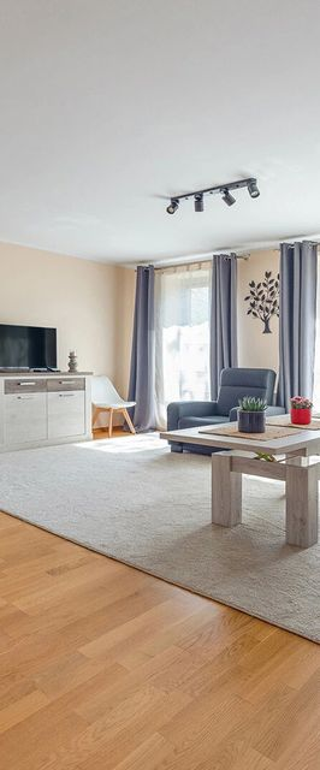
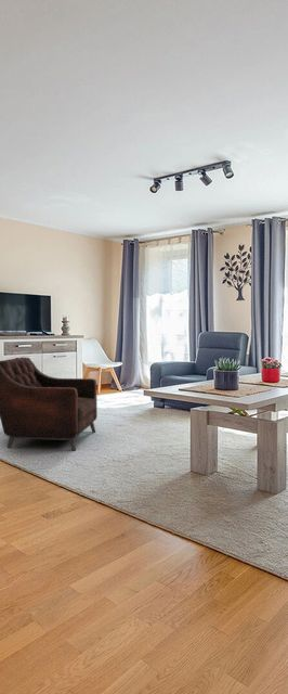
+ armchair [0,356,99,451]
